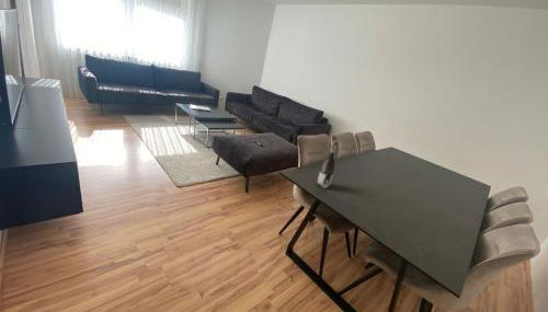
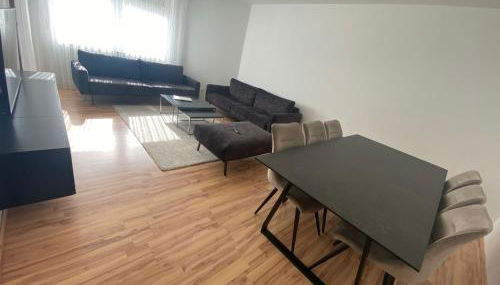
- wine bottle [316,140,339,189]
